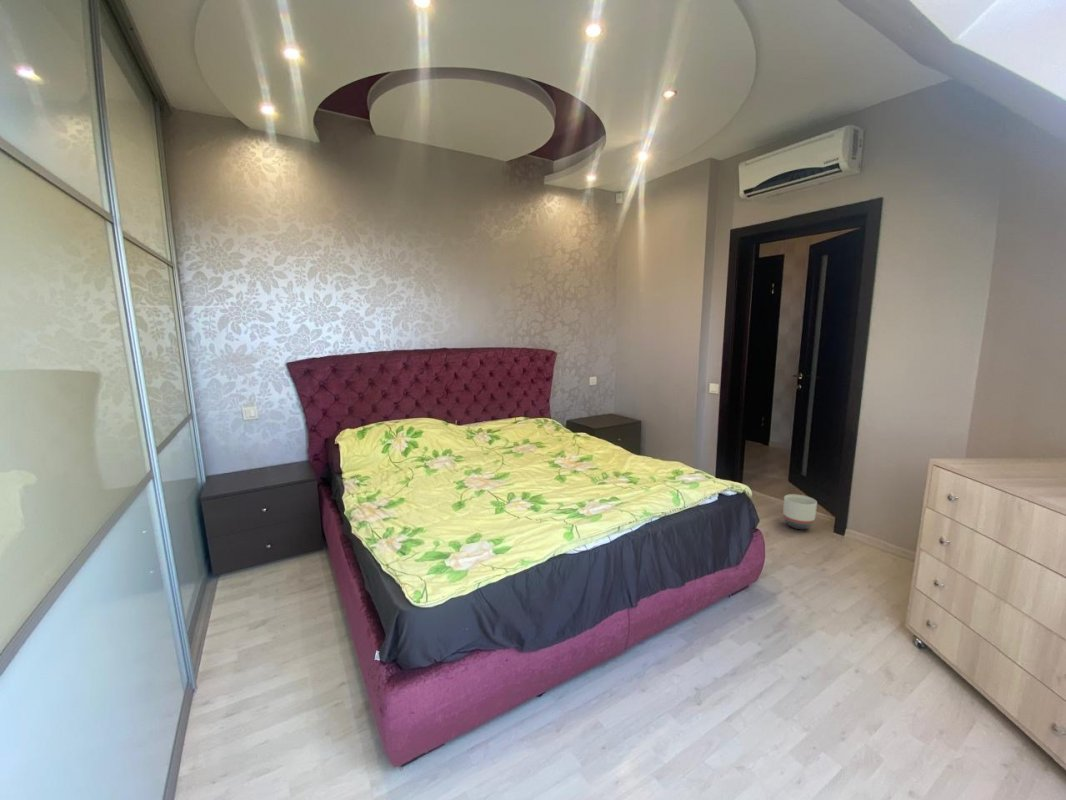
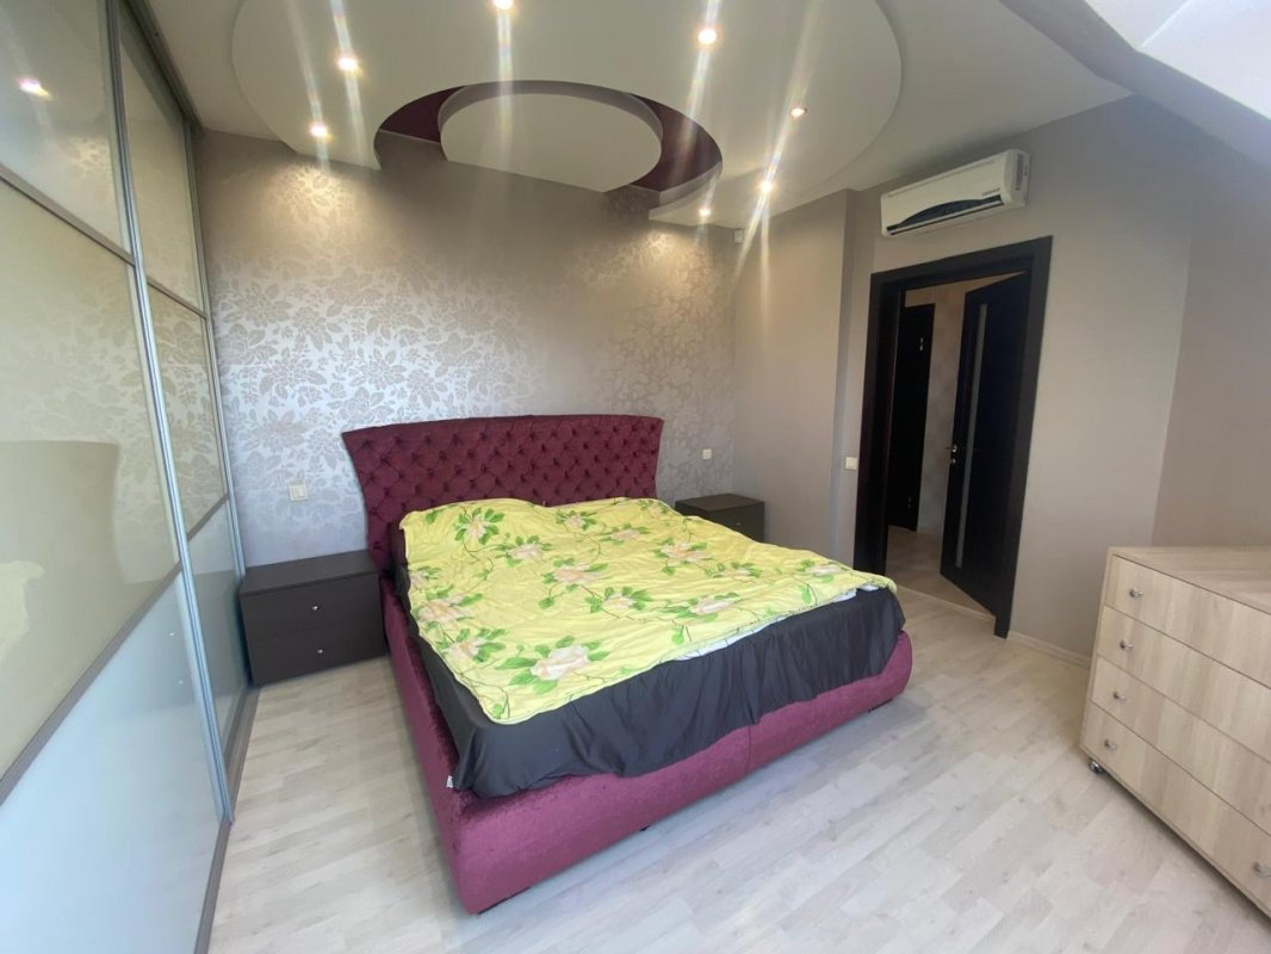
- planter [782,493,818,530]
